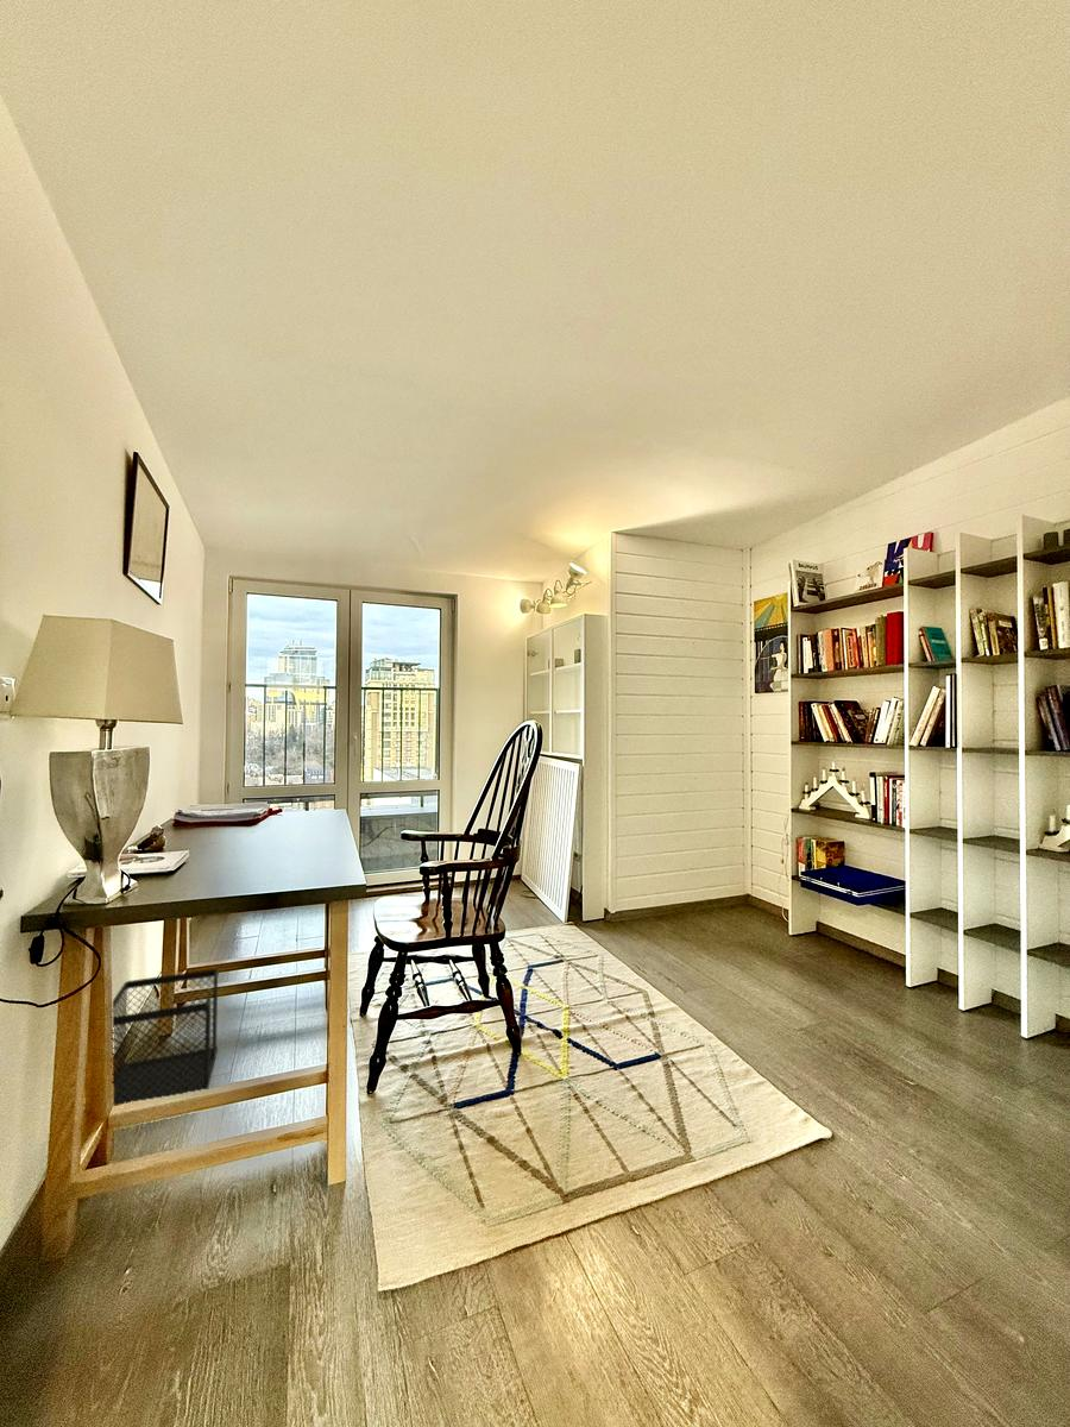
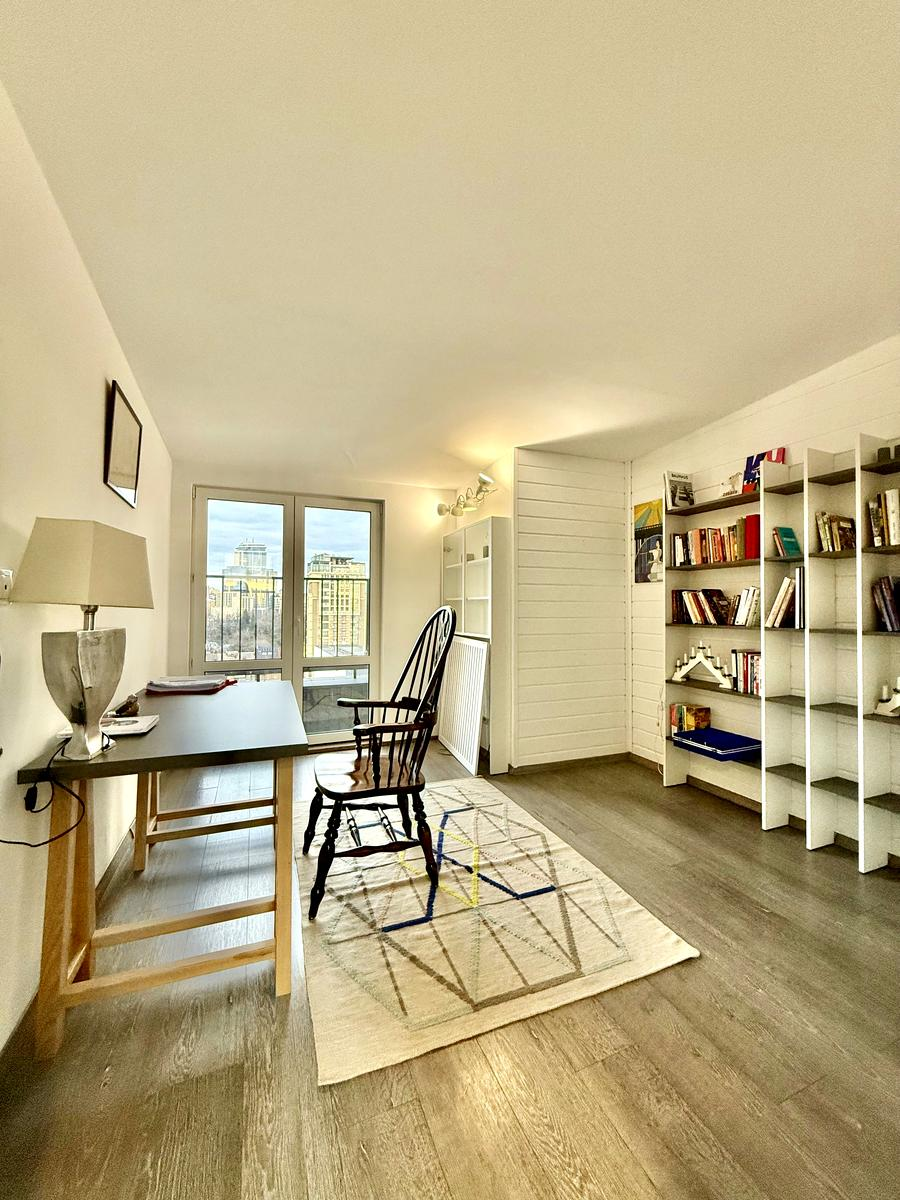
- wastebasket [112,968,220,1106]
